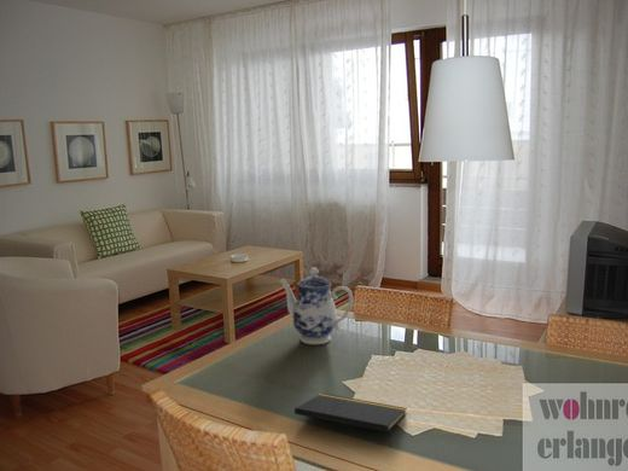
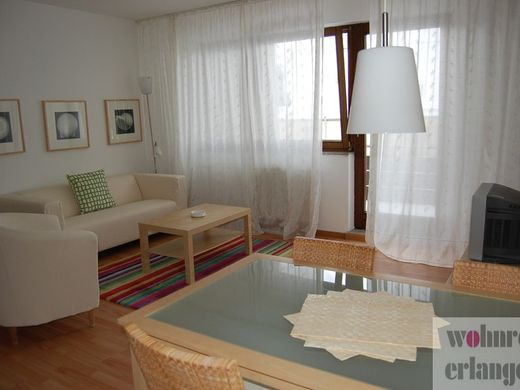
- notepad [293,392,408,446]
- teapot [278,267,354,345]
